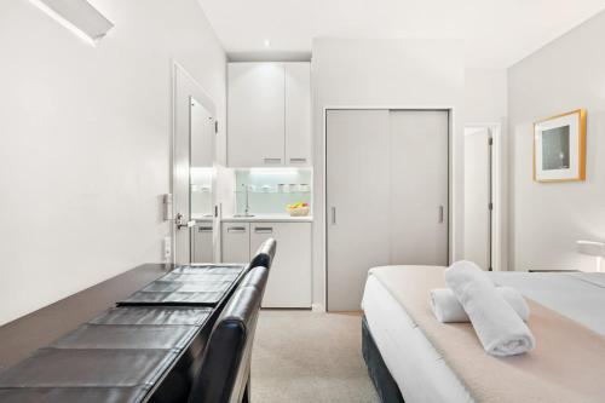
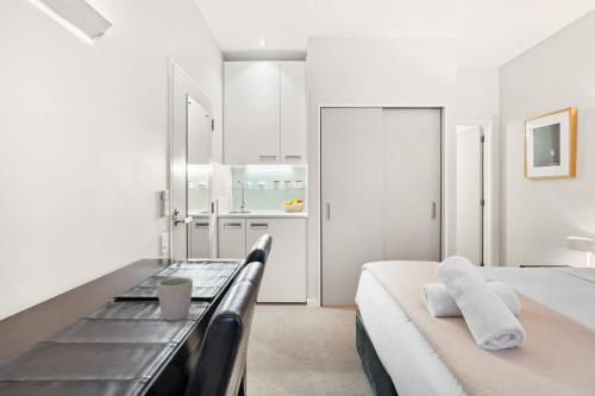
+ mug [156,276,194,321]
